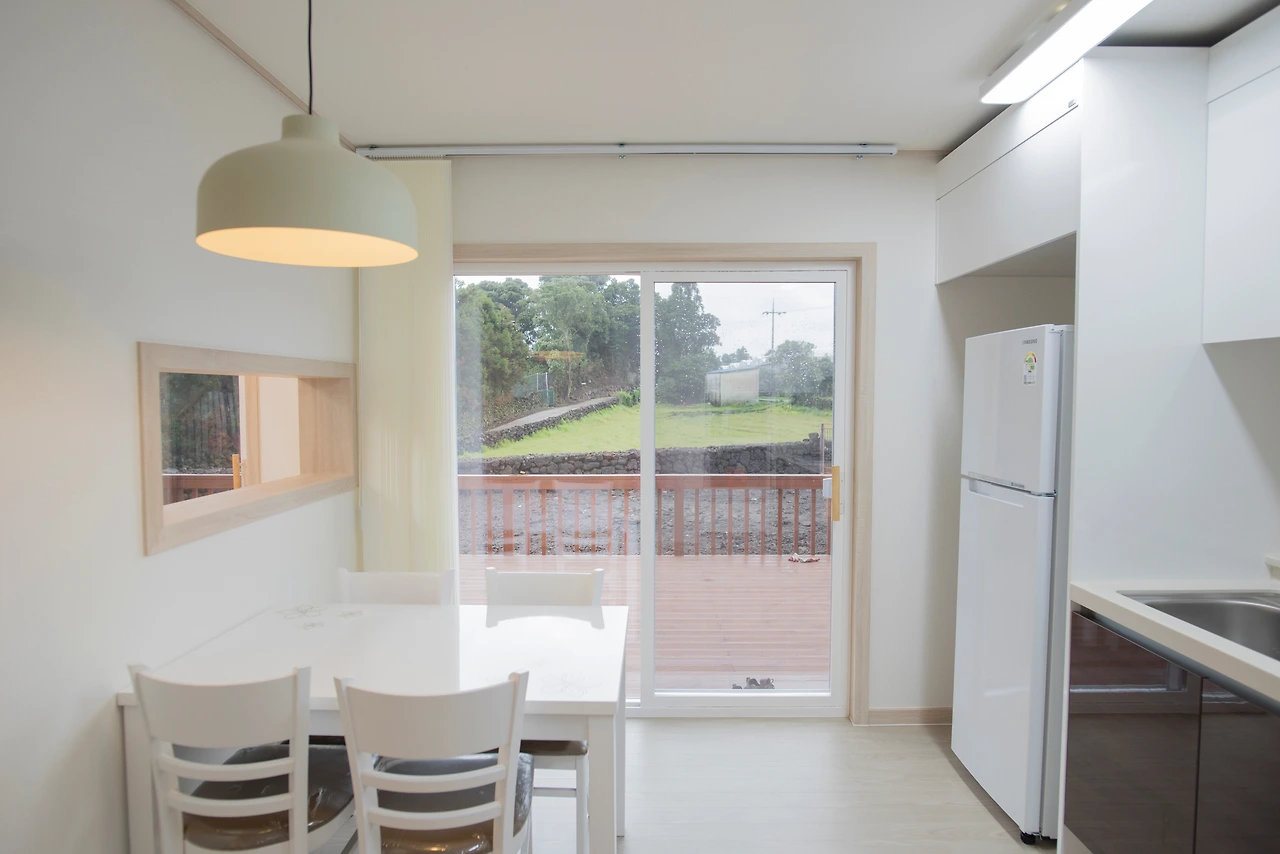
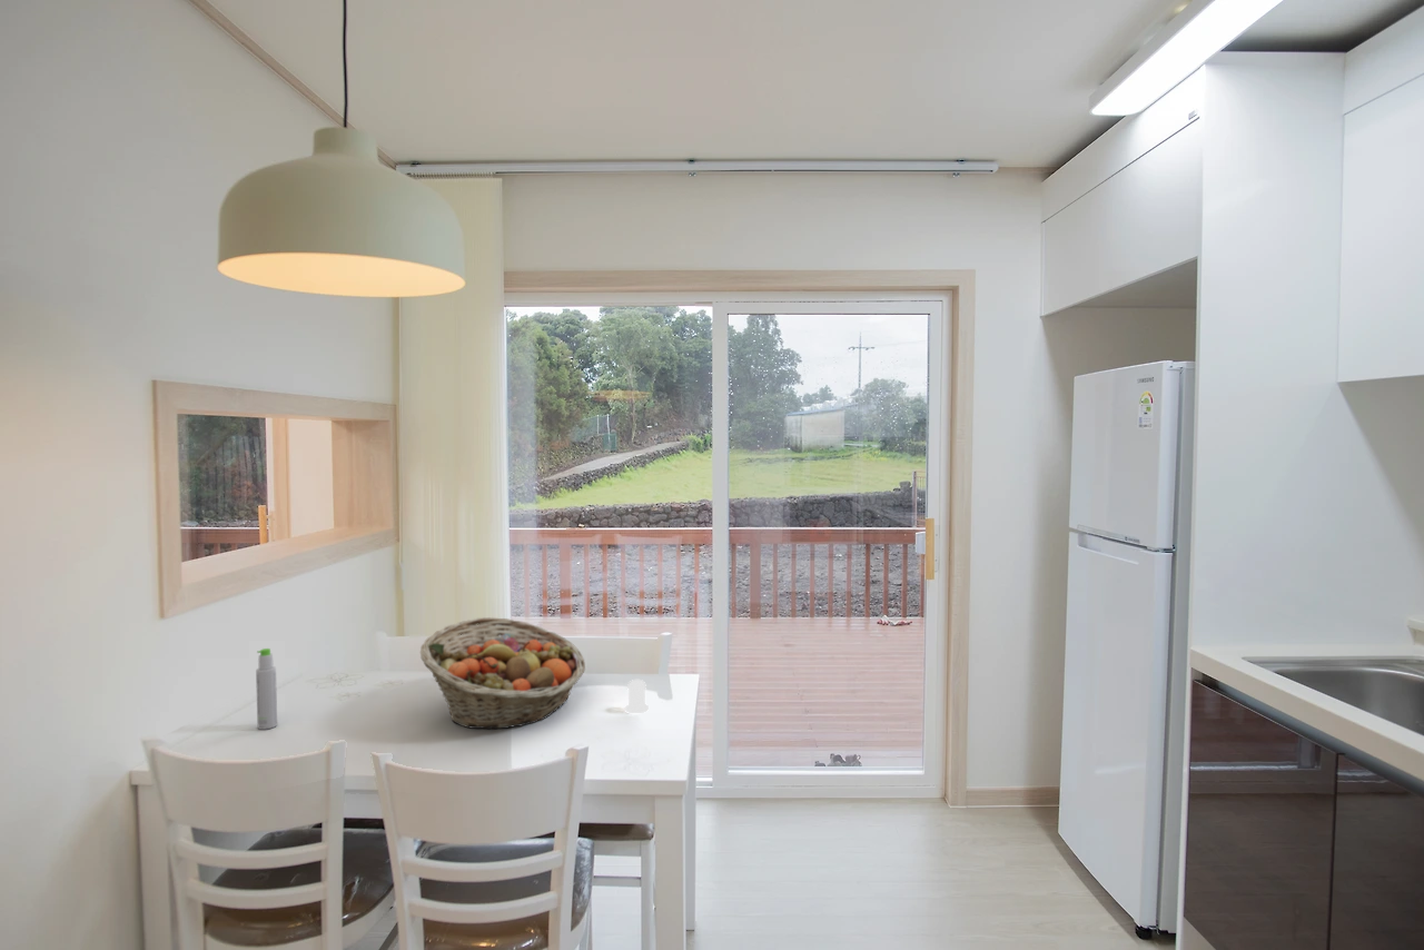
+ fruit basket [419,616,586,730]
+ bottle [255,647,278,731]
+ salt shaker [624,679,650,714]
